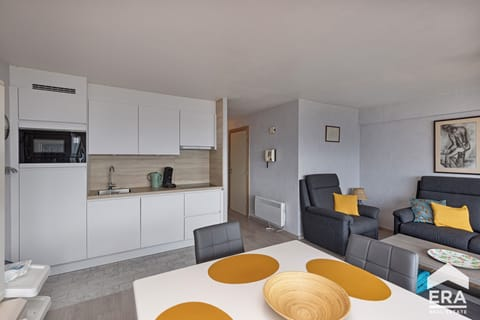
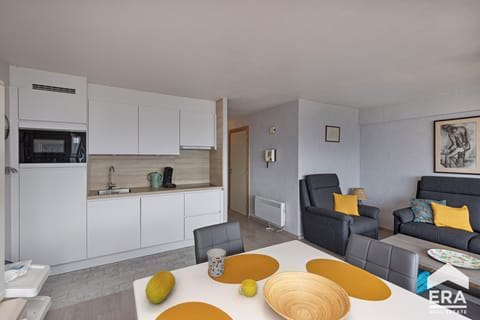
+ cup [206,248,227,278]
+ cup [237,278,259,297]
+ fruit [145,269,176,305]
